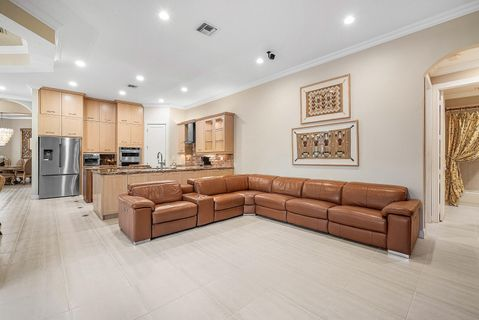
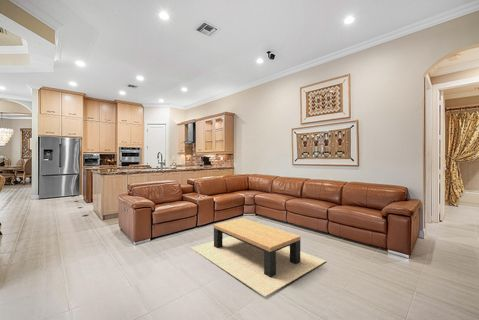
+ coffee table [190,217,327,298]
